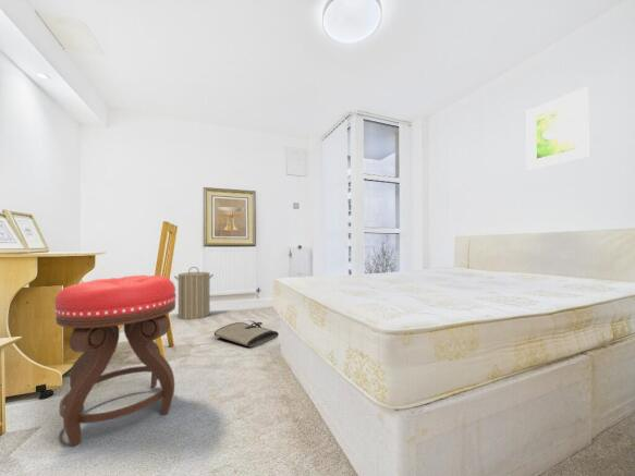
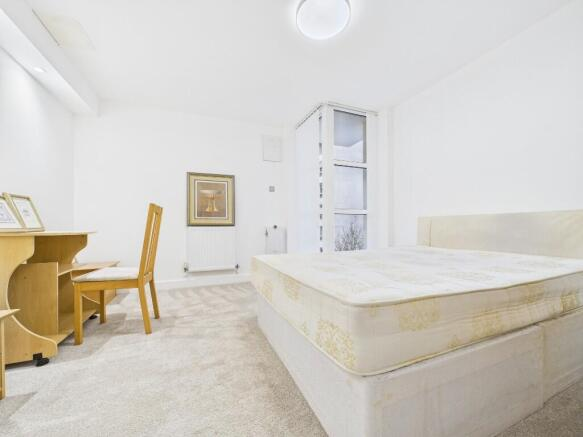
- laundry hamper [173,266,215,320]
- tool roll [213,319,280,349]
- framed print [526,86,589,171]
- stool [53,274,178,448]
